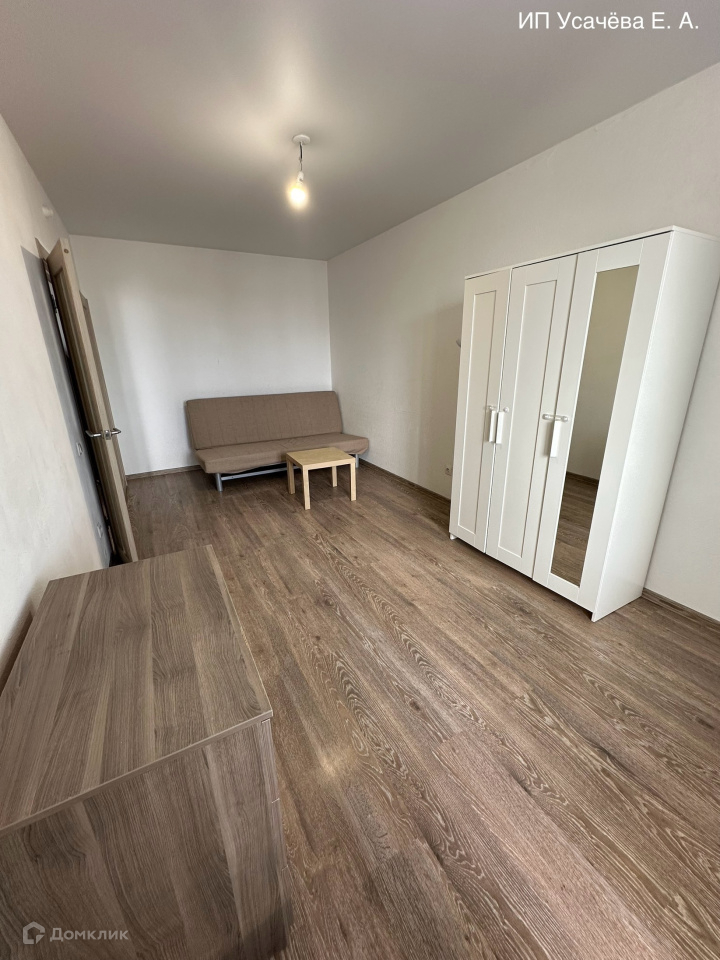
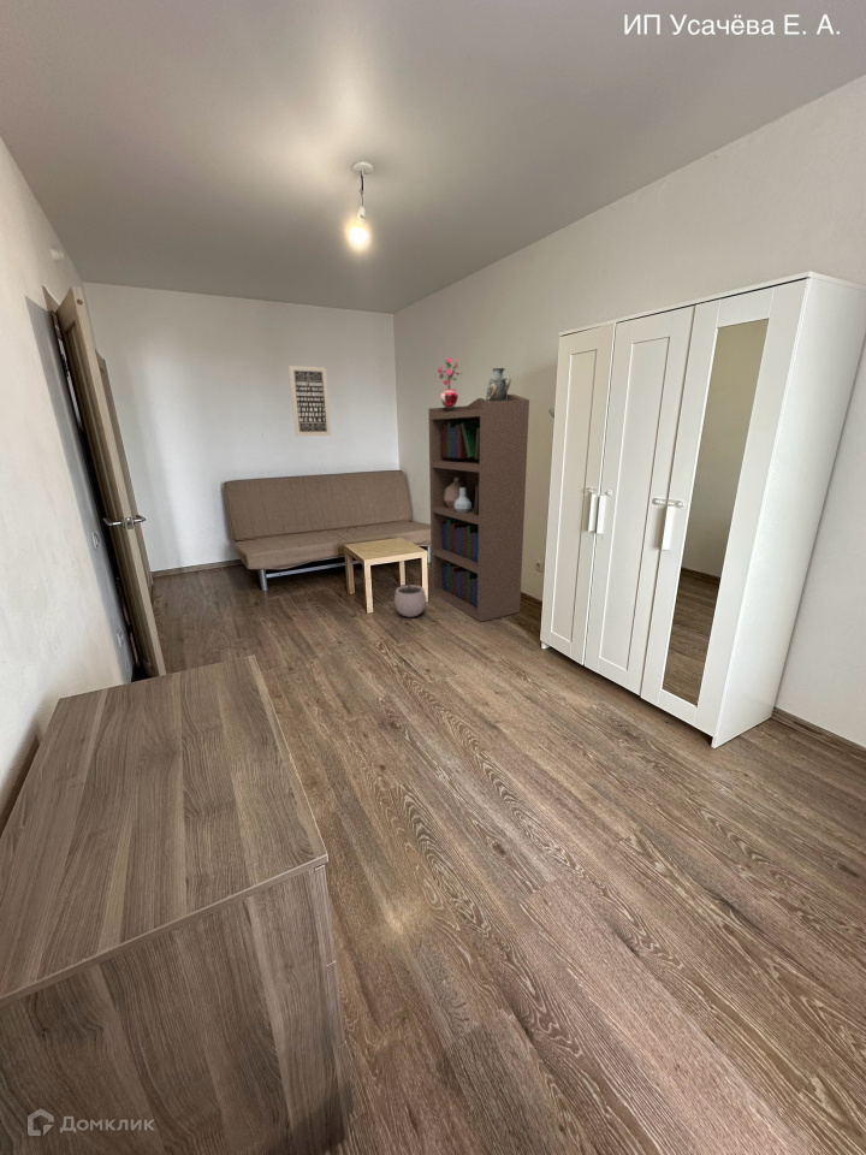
+ decorative vase [485,366,512,402]
+ plant pot [393,578,427,618]
+ potted plant [437,356,463,408]
+ wall art [287,365,332,437]
+ bookcase [427,393,530,623]
